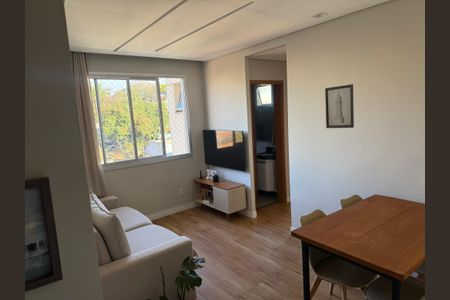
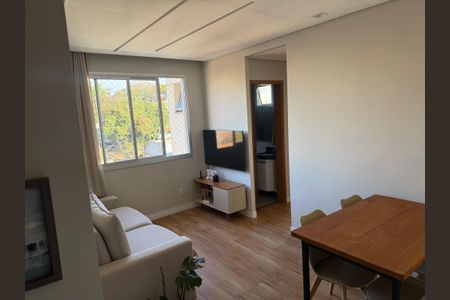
- wall art [324,83,355,129]
